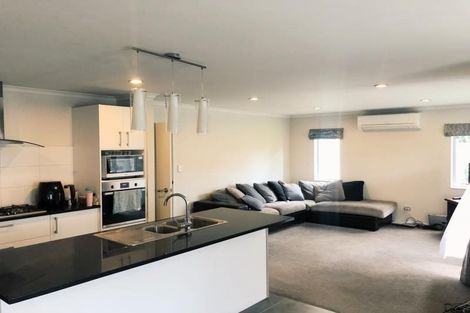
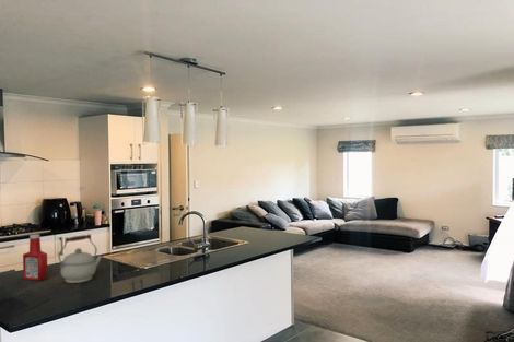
+ soap bottle [22,233,48,282]
+ kettle [57,233,103,284]
